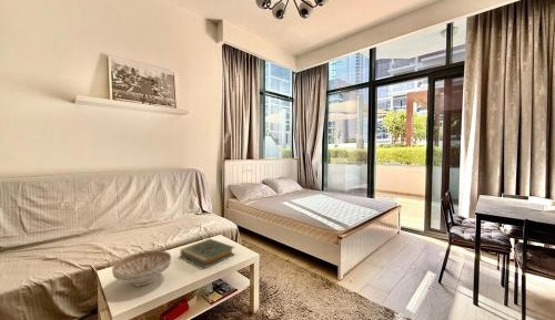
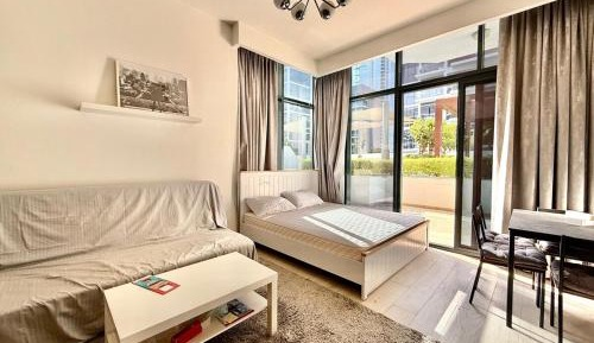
- hardback book [180,238,236,269]
- decorative bowl [111,249,172,287]
